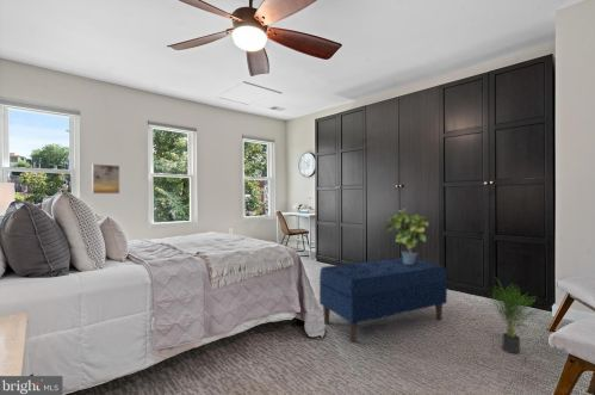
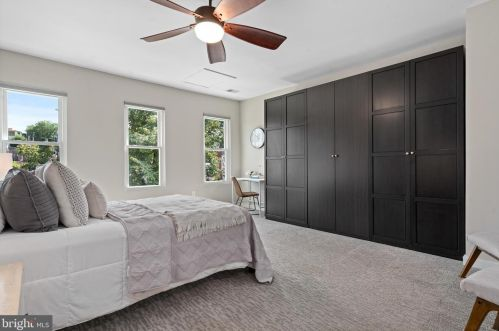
- potted plant [384,208,430,265]
- potted plant [489,278,545,354]
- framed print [91,163,120,195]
- bench [318,257,448,344]
